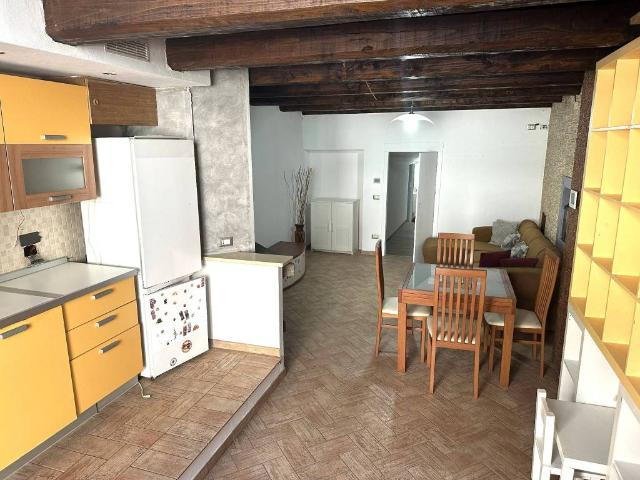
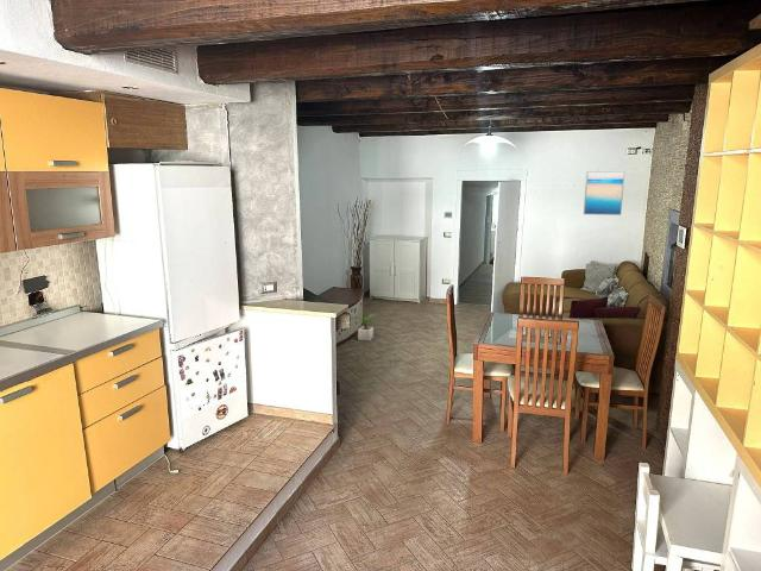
+ wall art [583,170,625,217]
+ potted plant [353,314,378,343]
